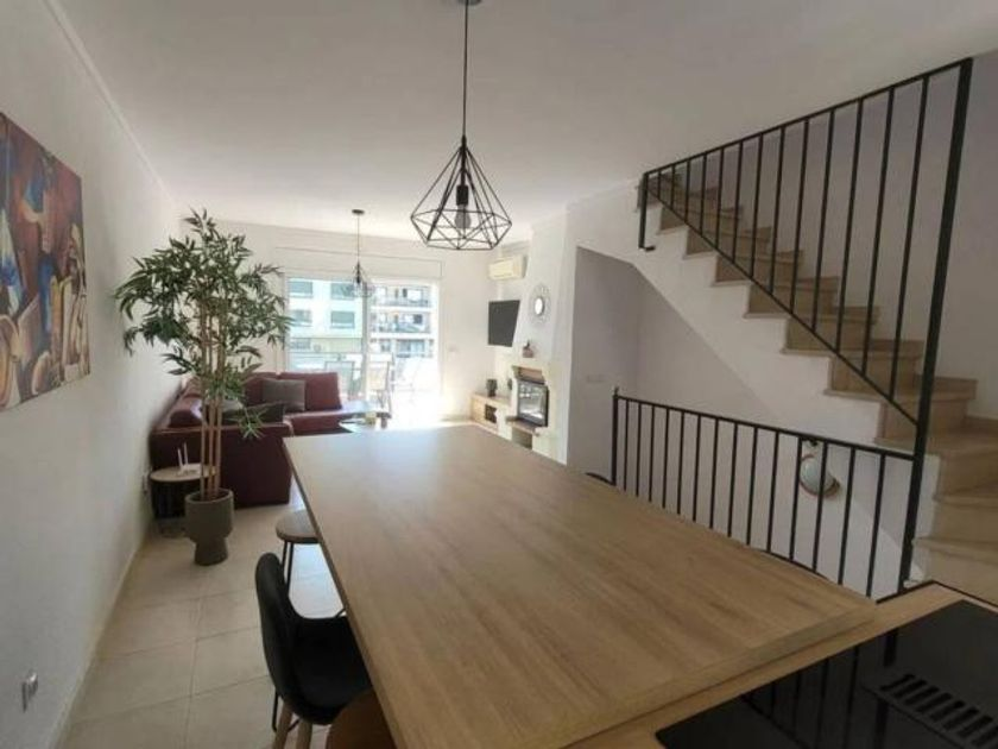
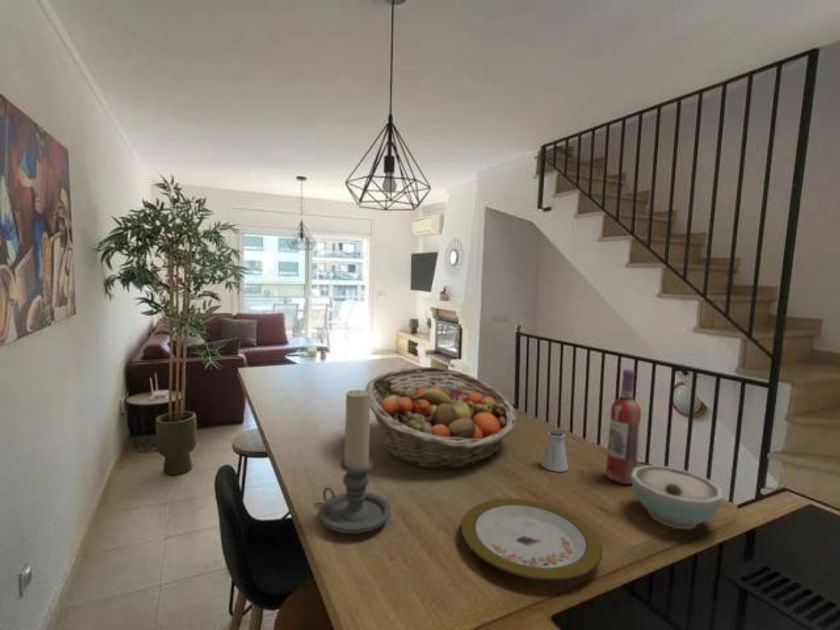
+ fruit basket [364,366,518,470]
+ bowl [631,464,723,530]
+ saltshaker [540,429,569,473]
+ plate [460,498,603,582]
+ wine bottle [605,368,642,485]
+ candle holder [318,389,392,534]
